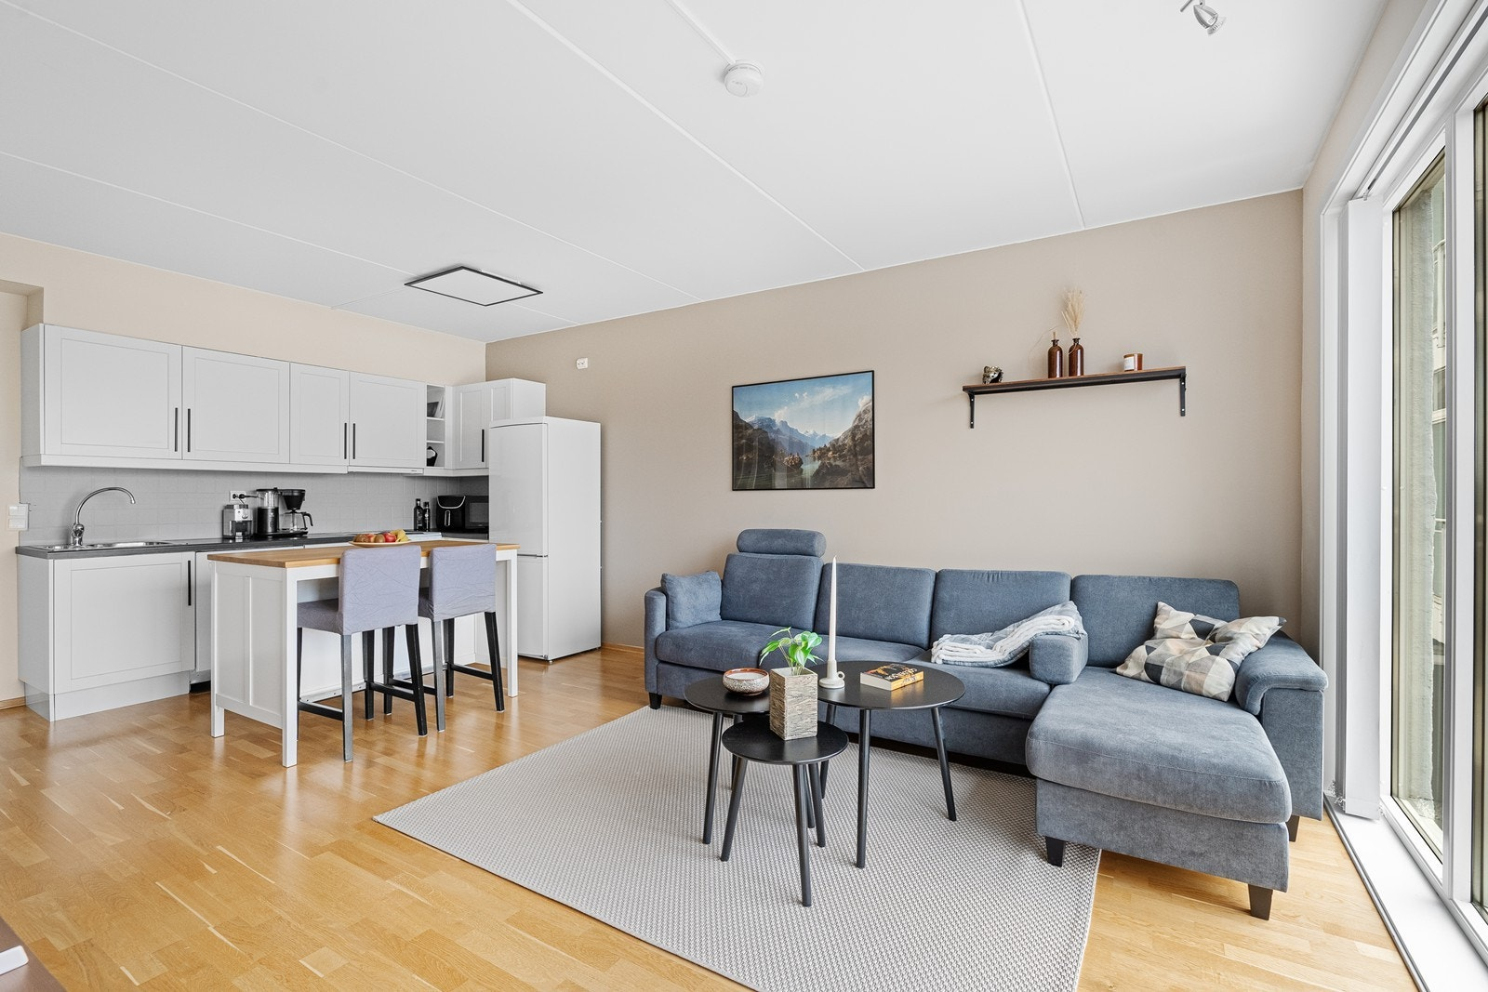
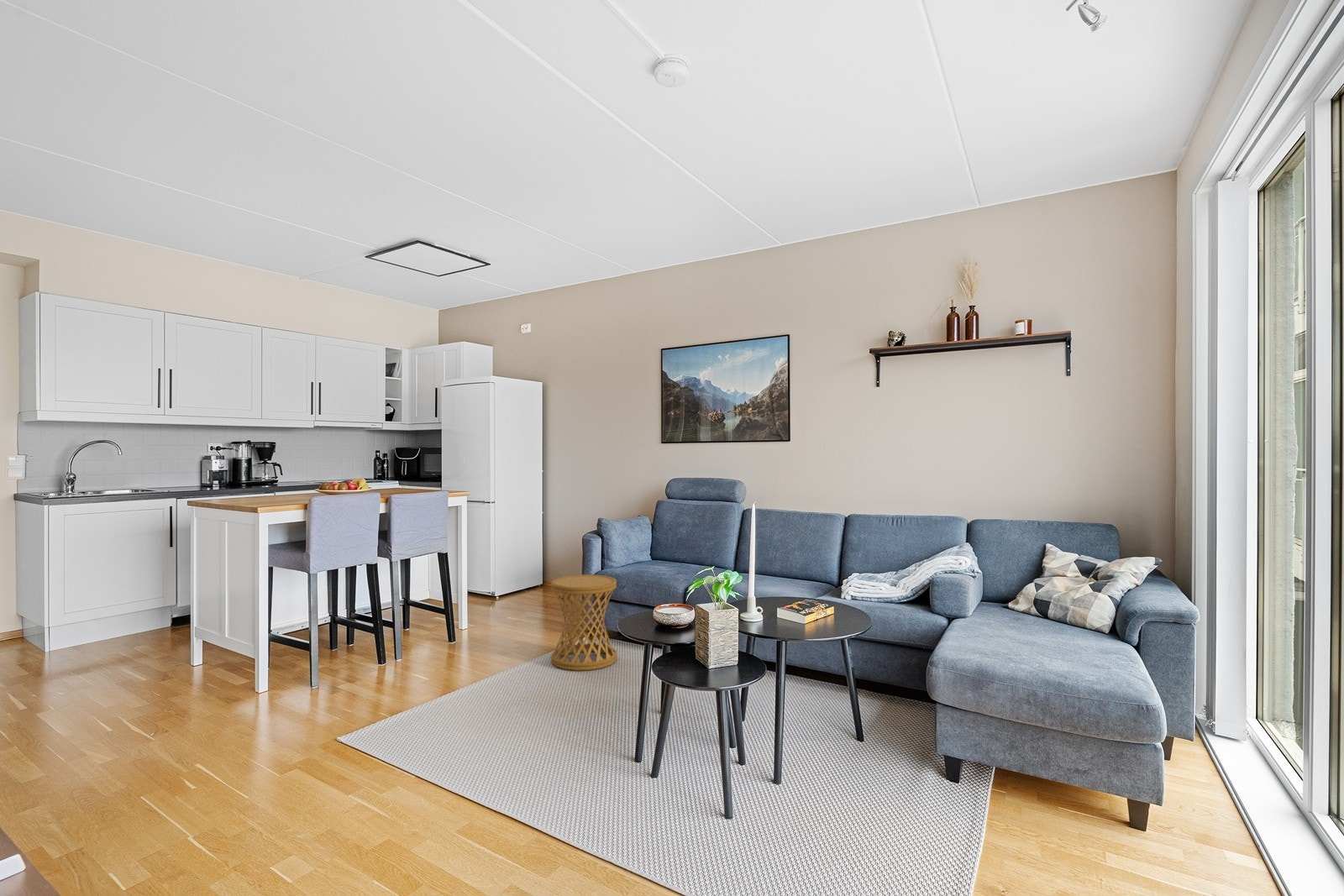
+ side table [550,574,617,672]
